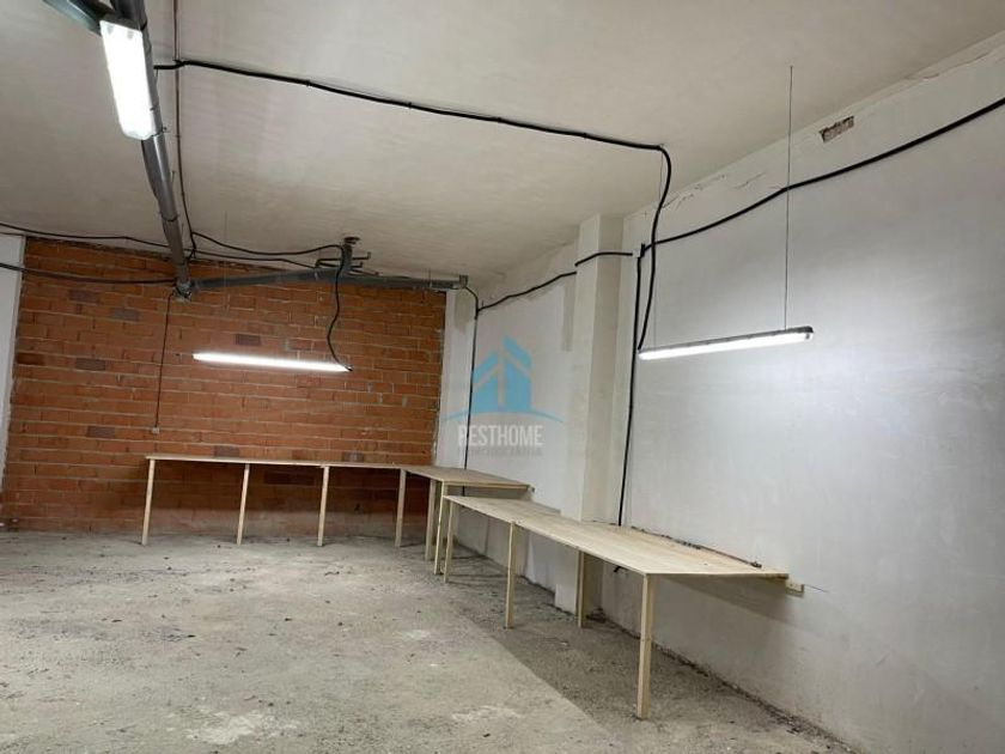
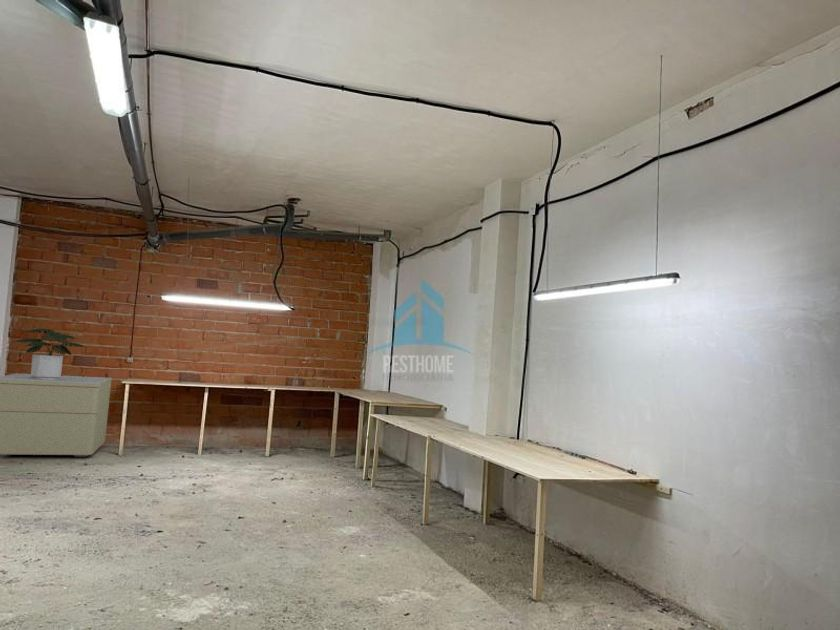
+ nightstand [0,372,113,458]
+ potted plant [16,328,86,380]
